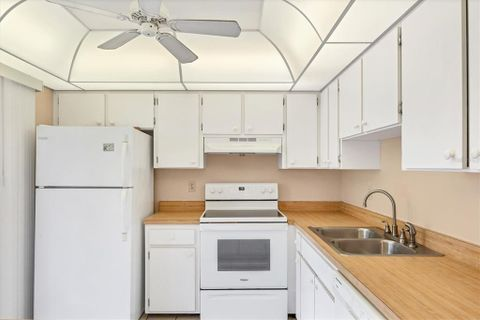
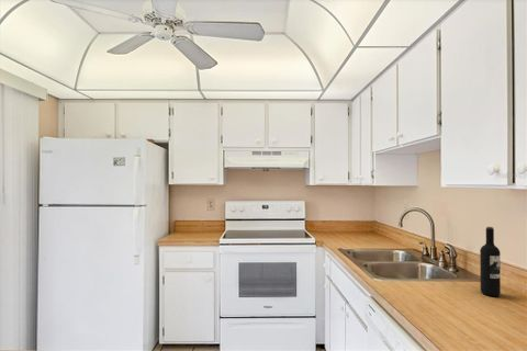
+ wine bottle [479,226,502,297]
